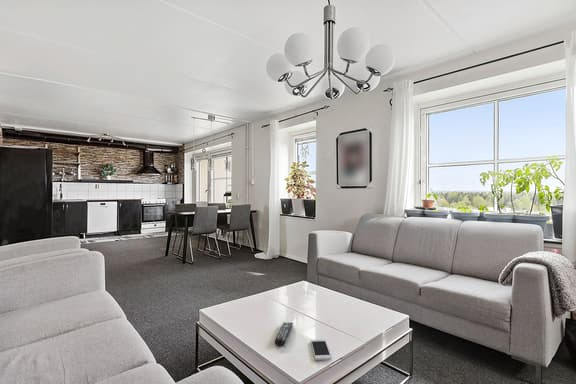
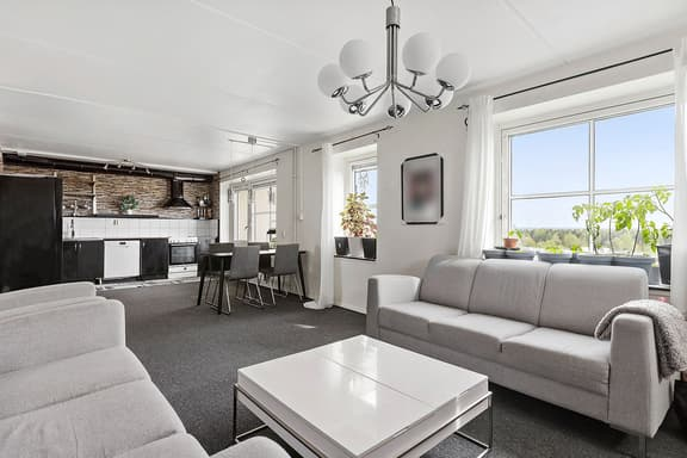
- remote control [274,321,294,347]
- smartphone [310,339,332,361]
